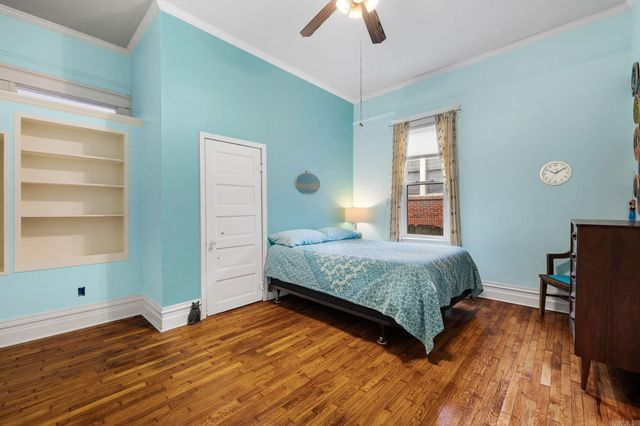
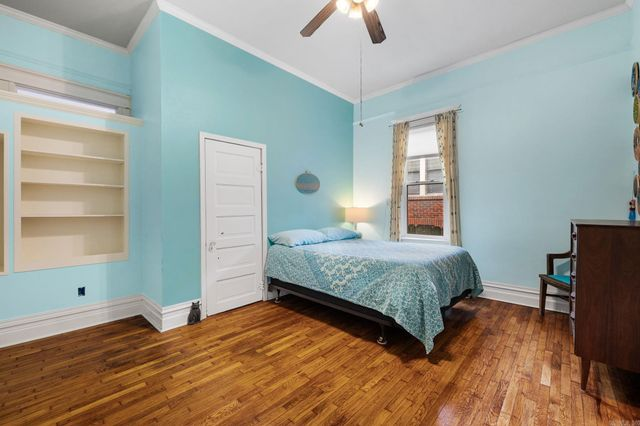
- wall clock [538,160,574,187]
